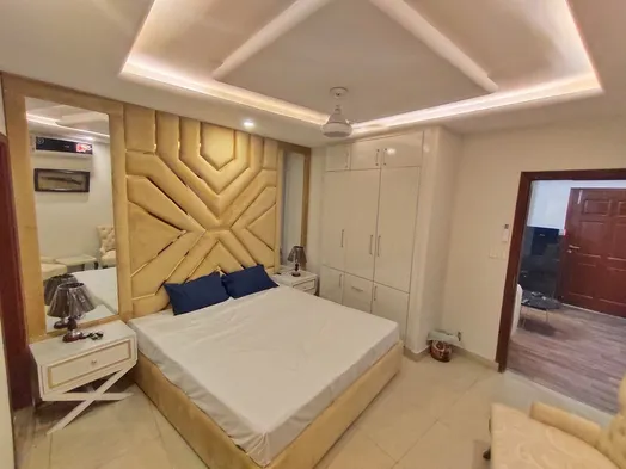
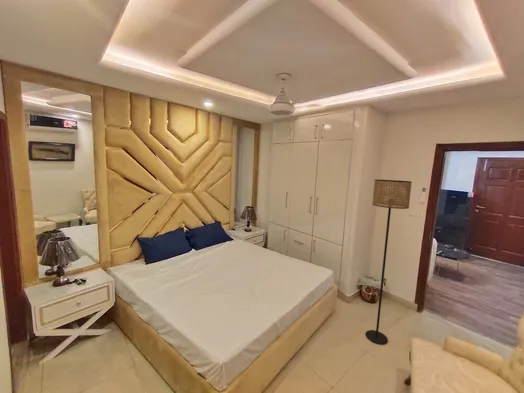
+ floor lamp [365,179,413,345]
